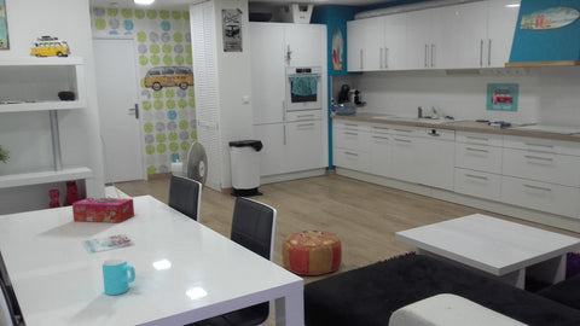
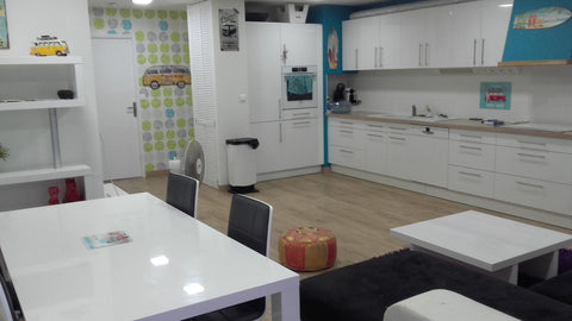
- tissue box [71,197,135,223]
- cup [102,256,137,296]
